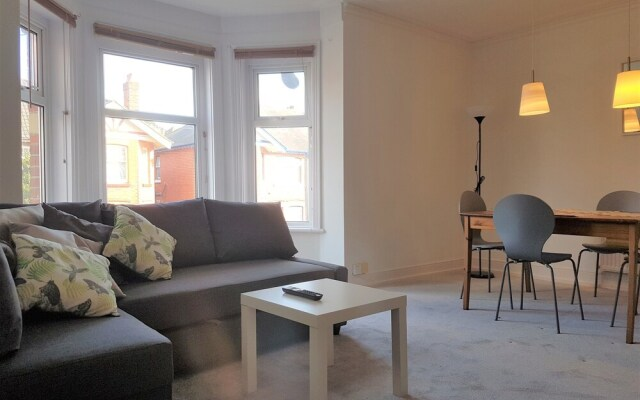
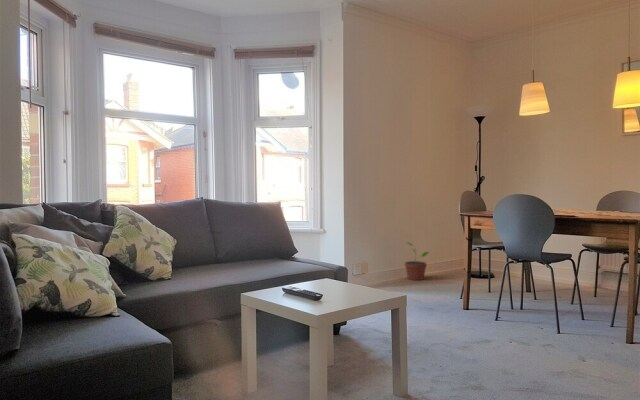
+ potted plant [404,241,430,281]
